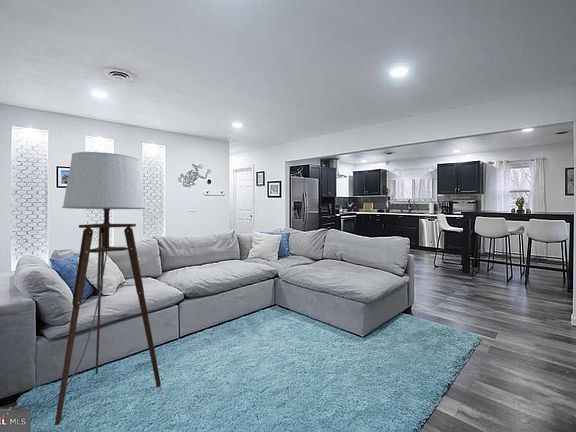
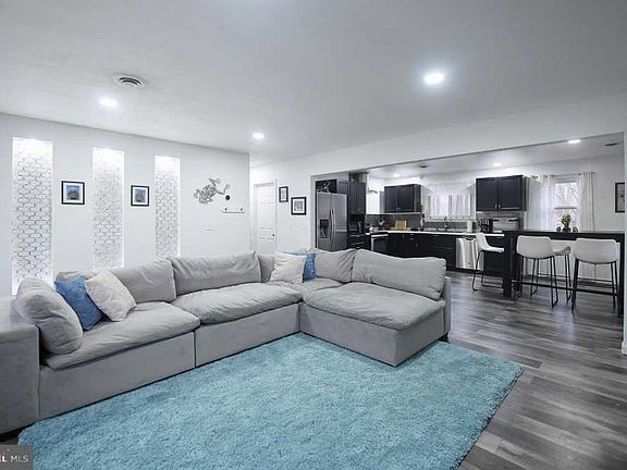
- floor lamp [7,151,162,426]
